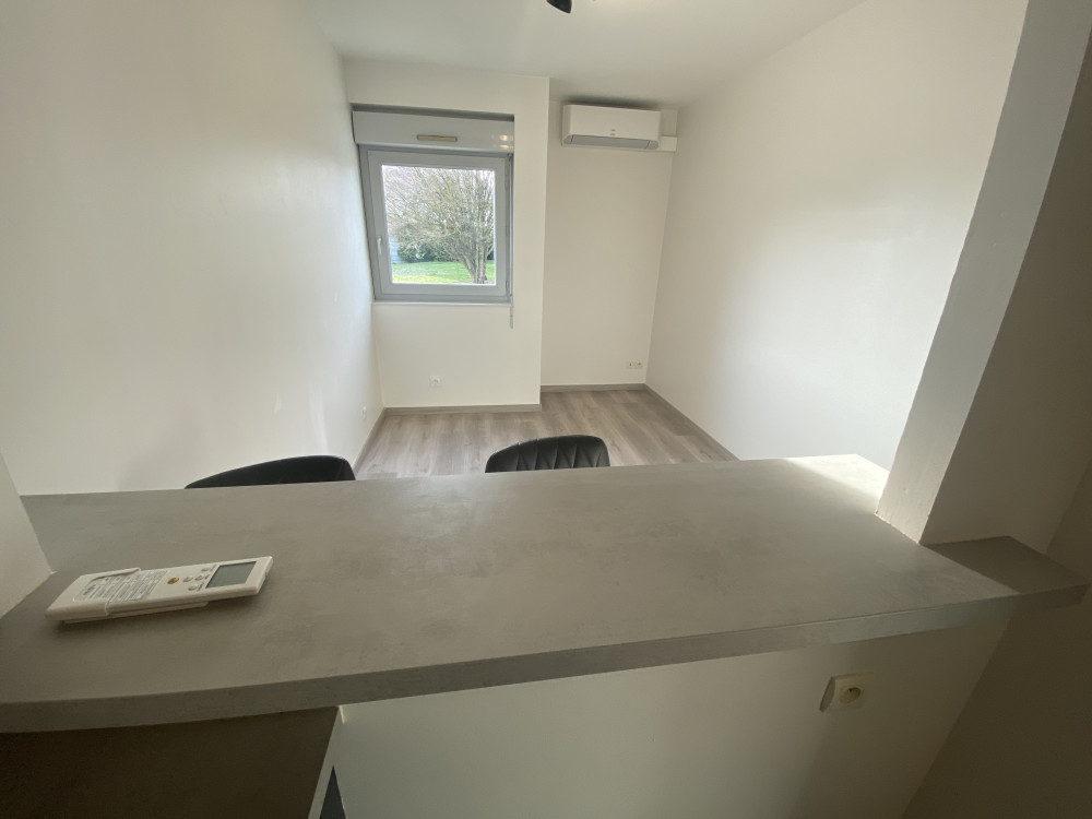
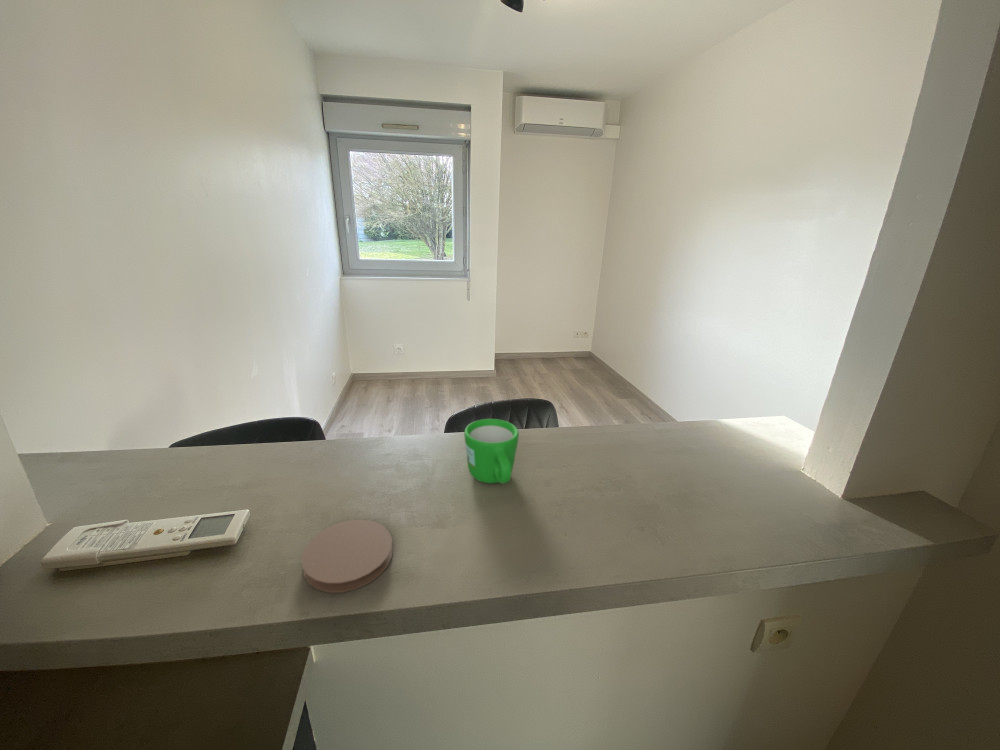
+ mug [463,418,520,484]
+ coaster [301,519,394,594]
